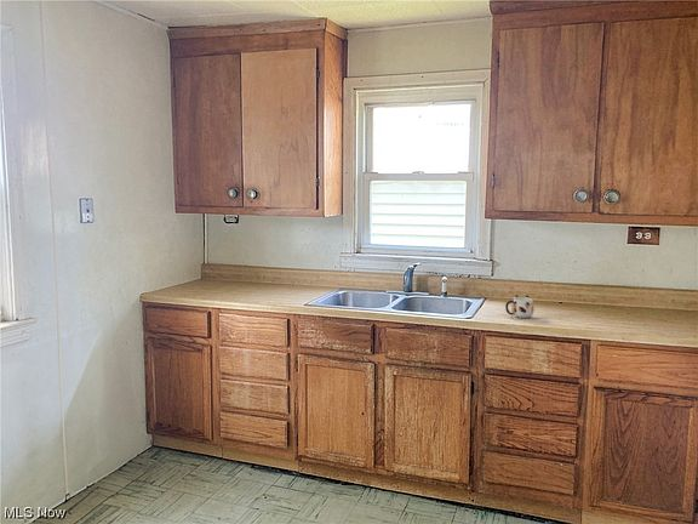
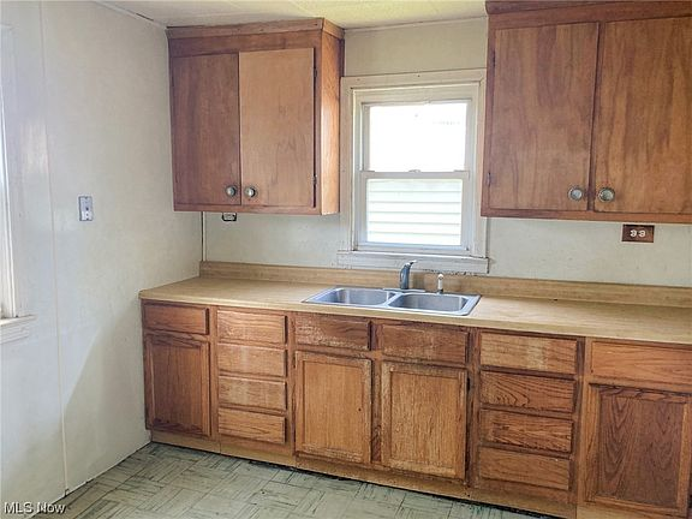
- mug [504,294,534,319]
